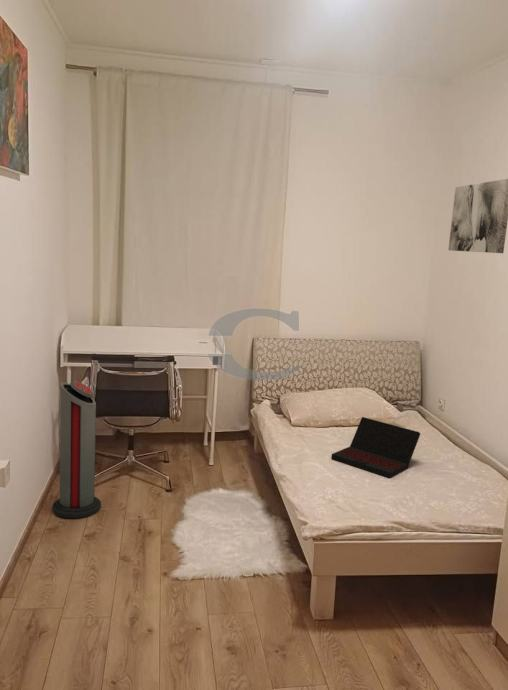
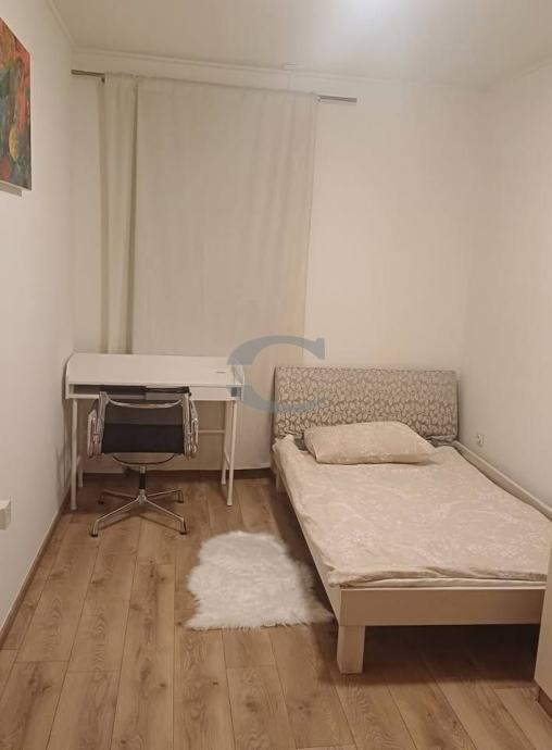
- wall art [447,178,508,254]
- air purifier [51,380,102,520]
- laptop [330,416,421,479]
